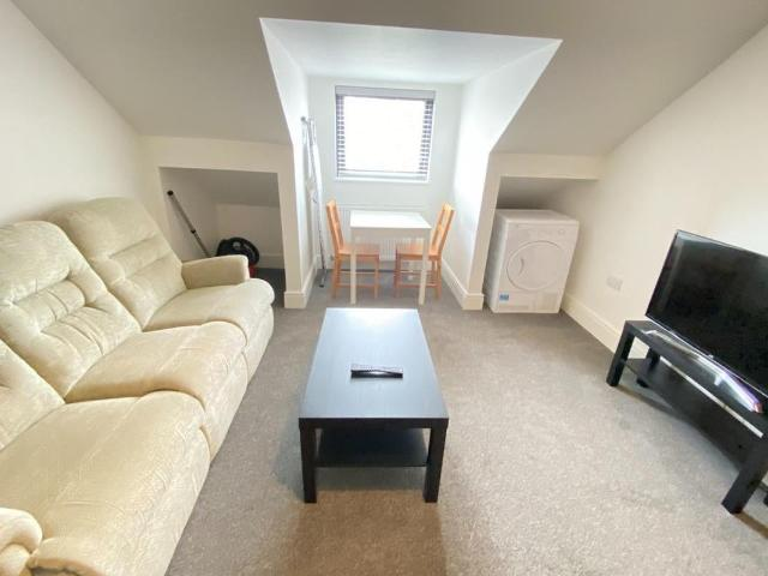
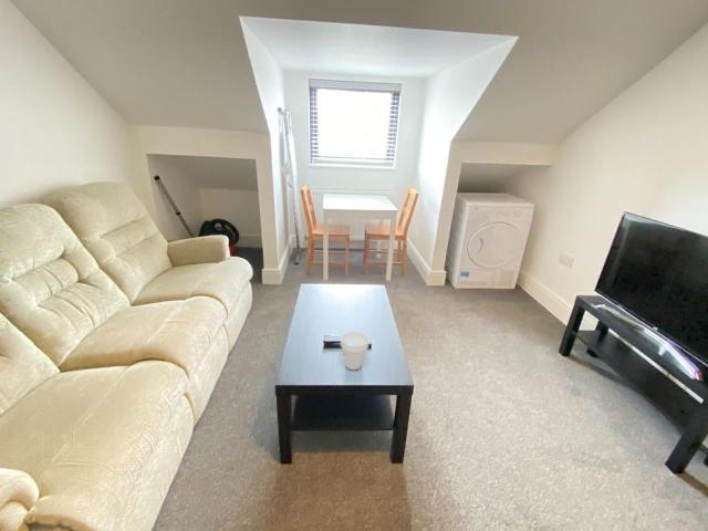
+ cup [340,330,371,371]
